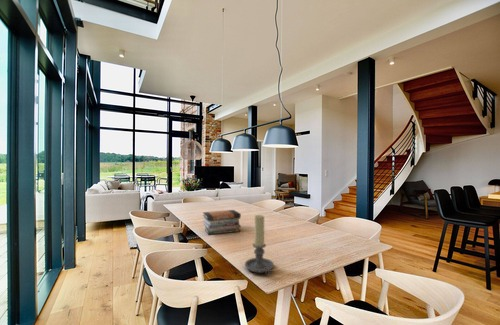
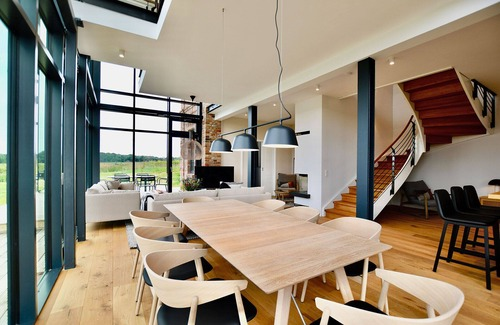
- candle holder [244,214,275,277]
- book stack [202,209,242,236]
